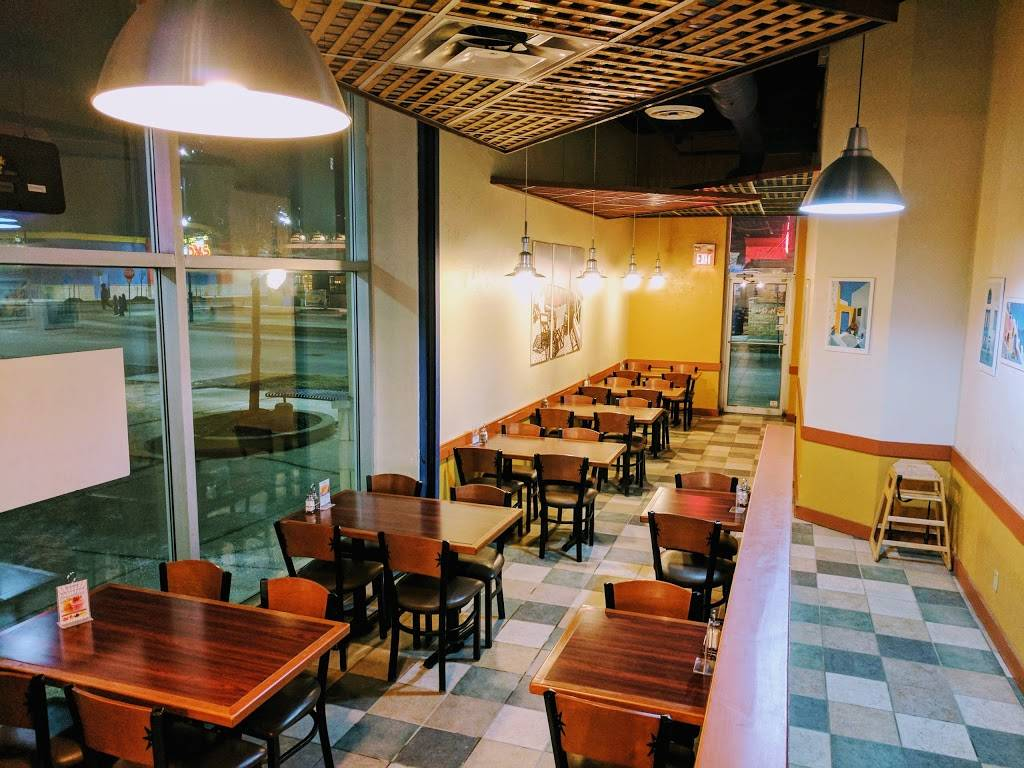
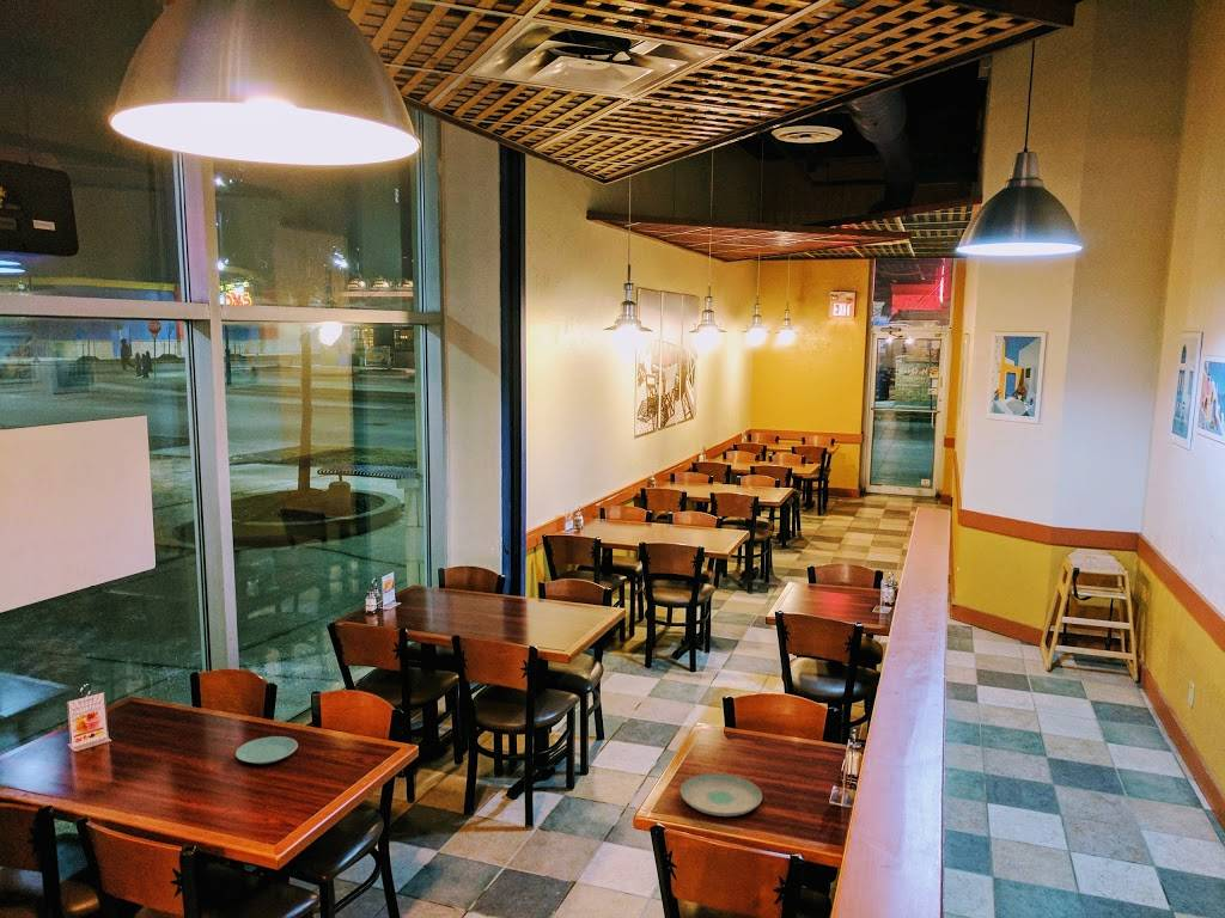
+ plate [679,772,763,818]
+ plate [234,735,299,765]
